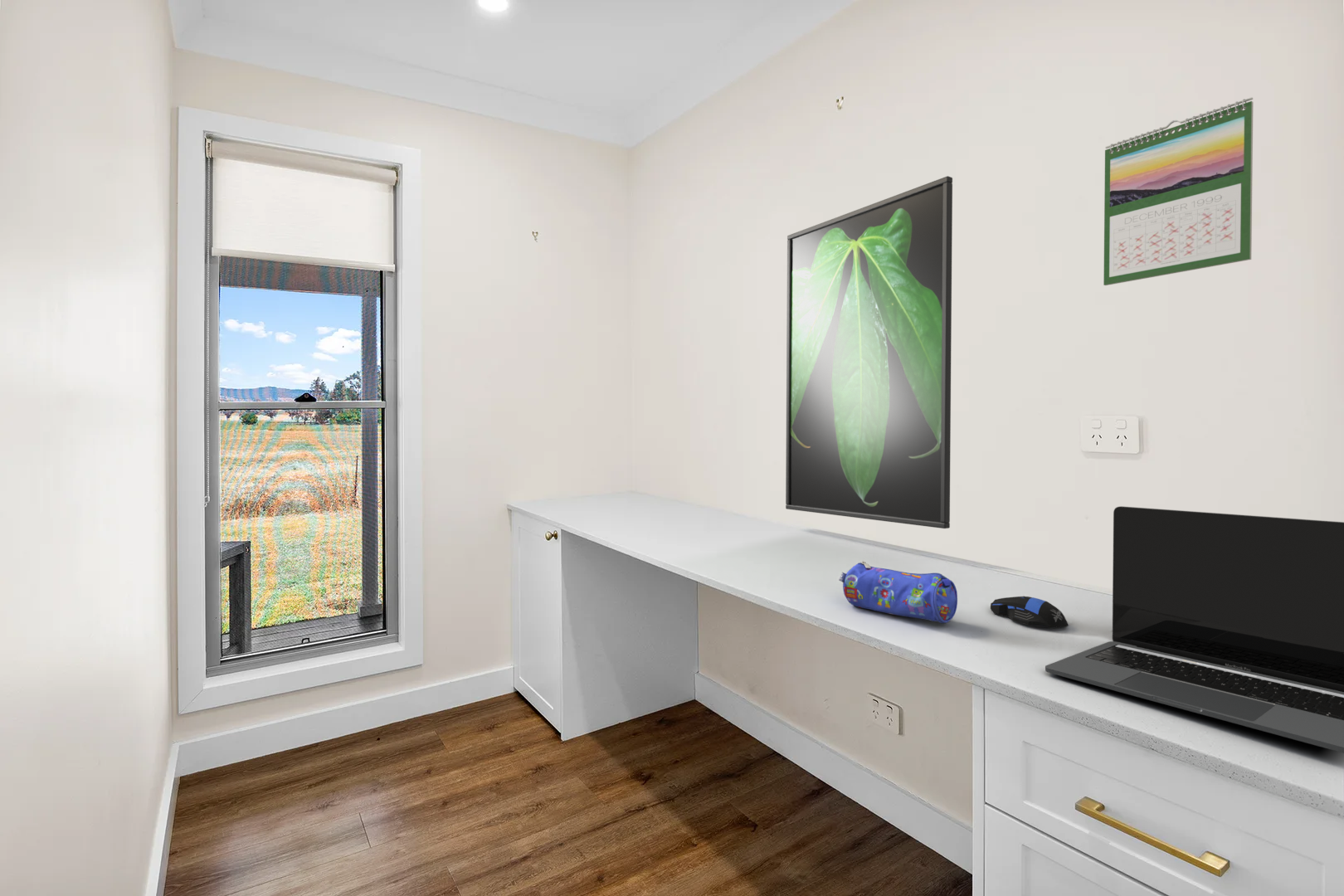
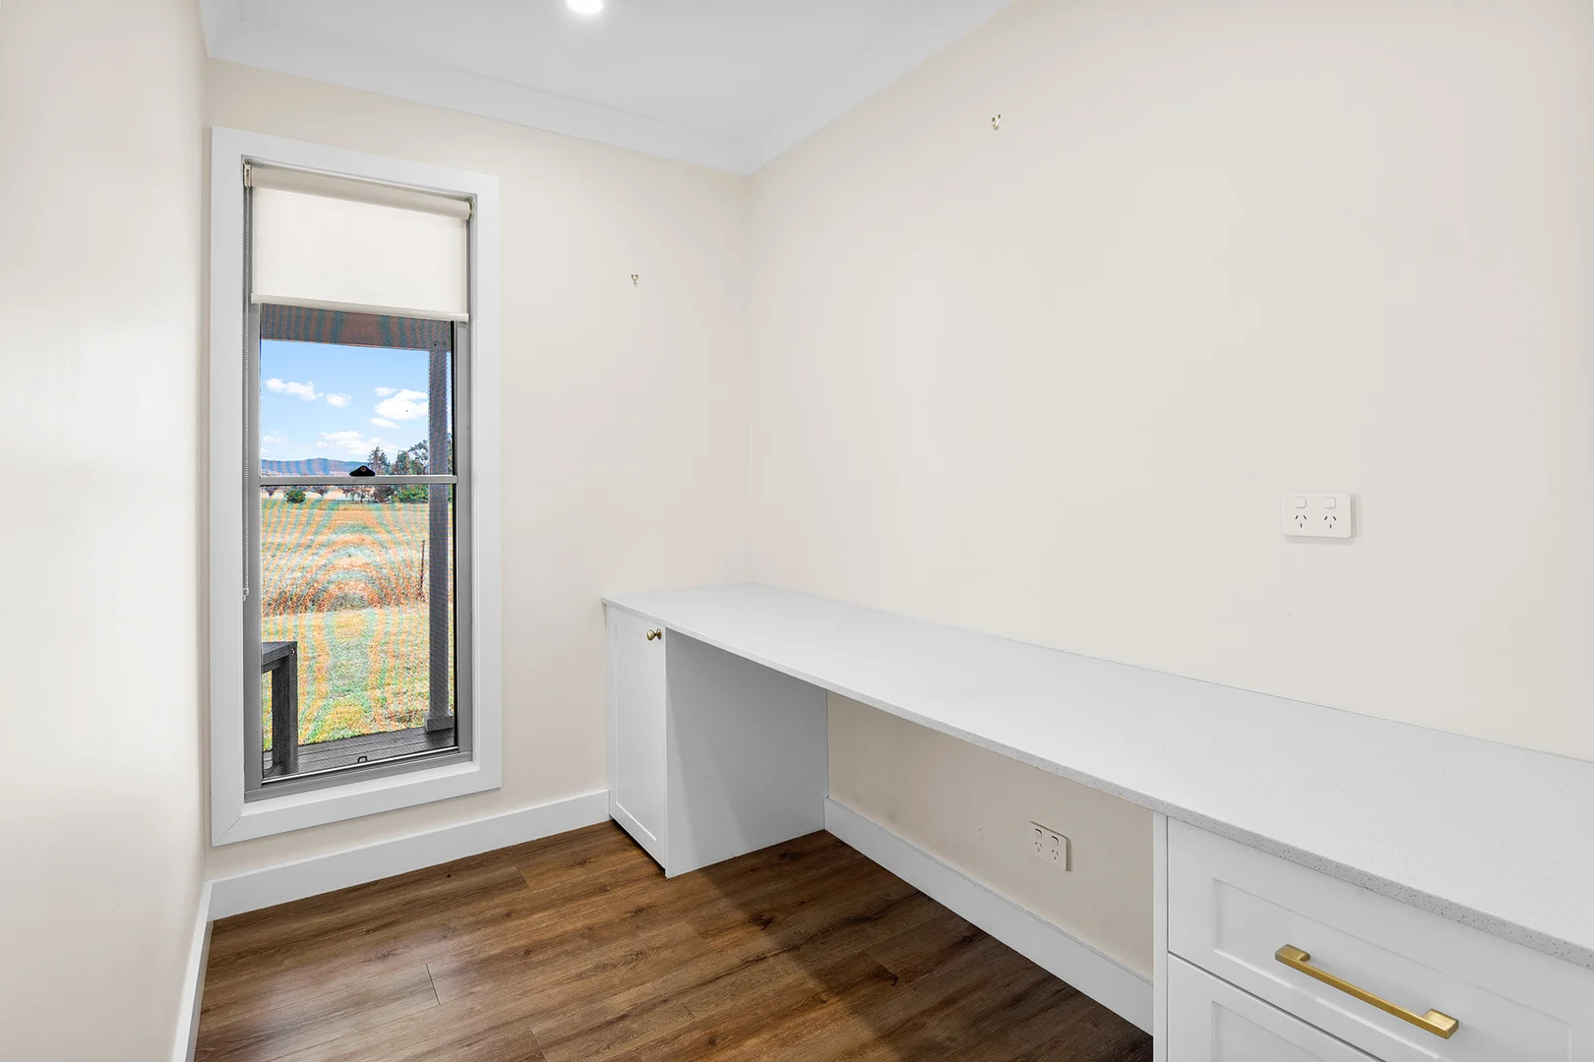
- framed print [785,175,953,529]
- calendar [1103,96,1254,286]
- computer mouse [990,596,1069,629]
- pencil case [838,560,958,624]
- laptop [1045,505,1344,753]
